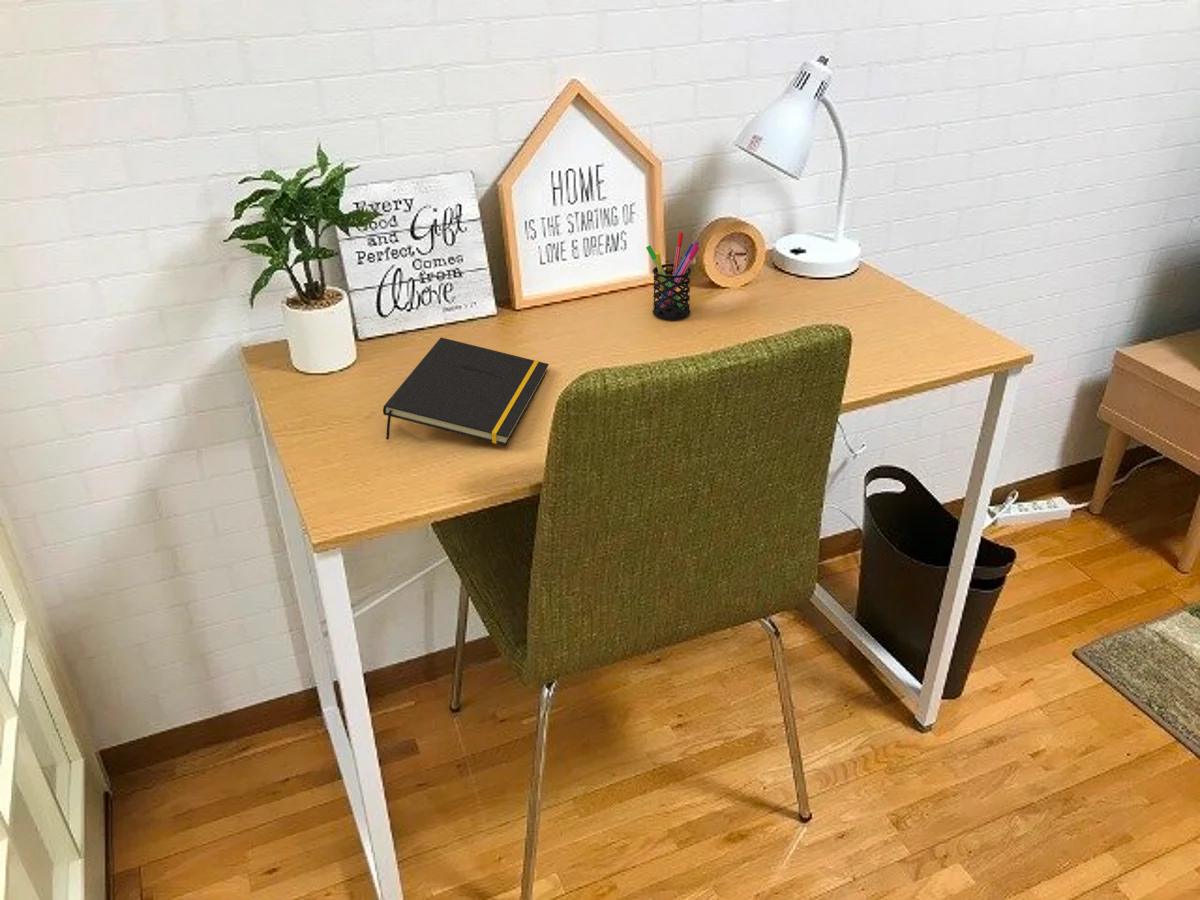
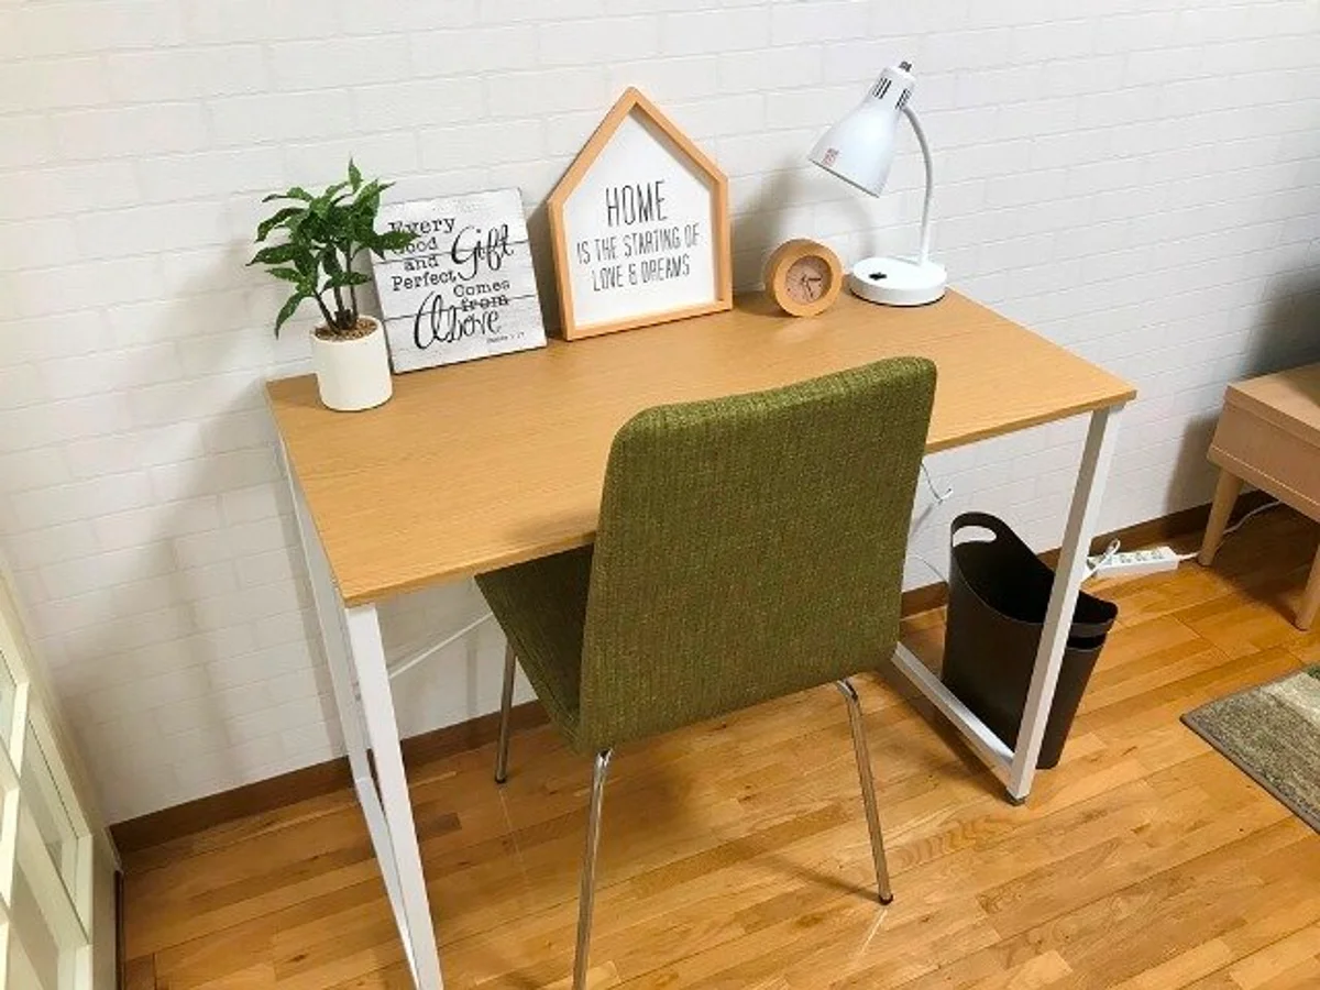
- pen holder [645,231,700,320]
- notepad [382,337,550,447]
